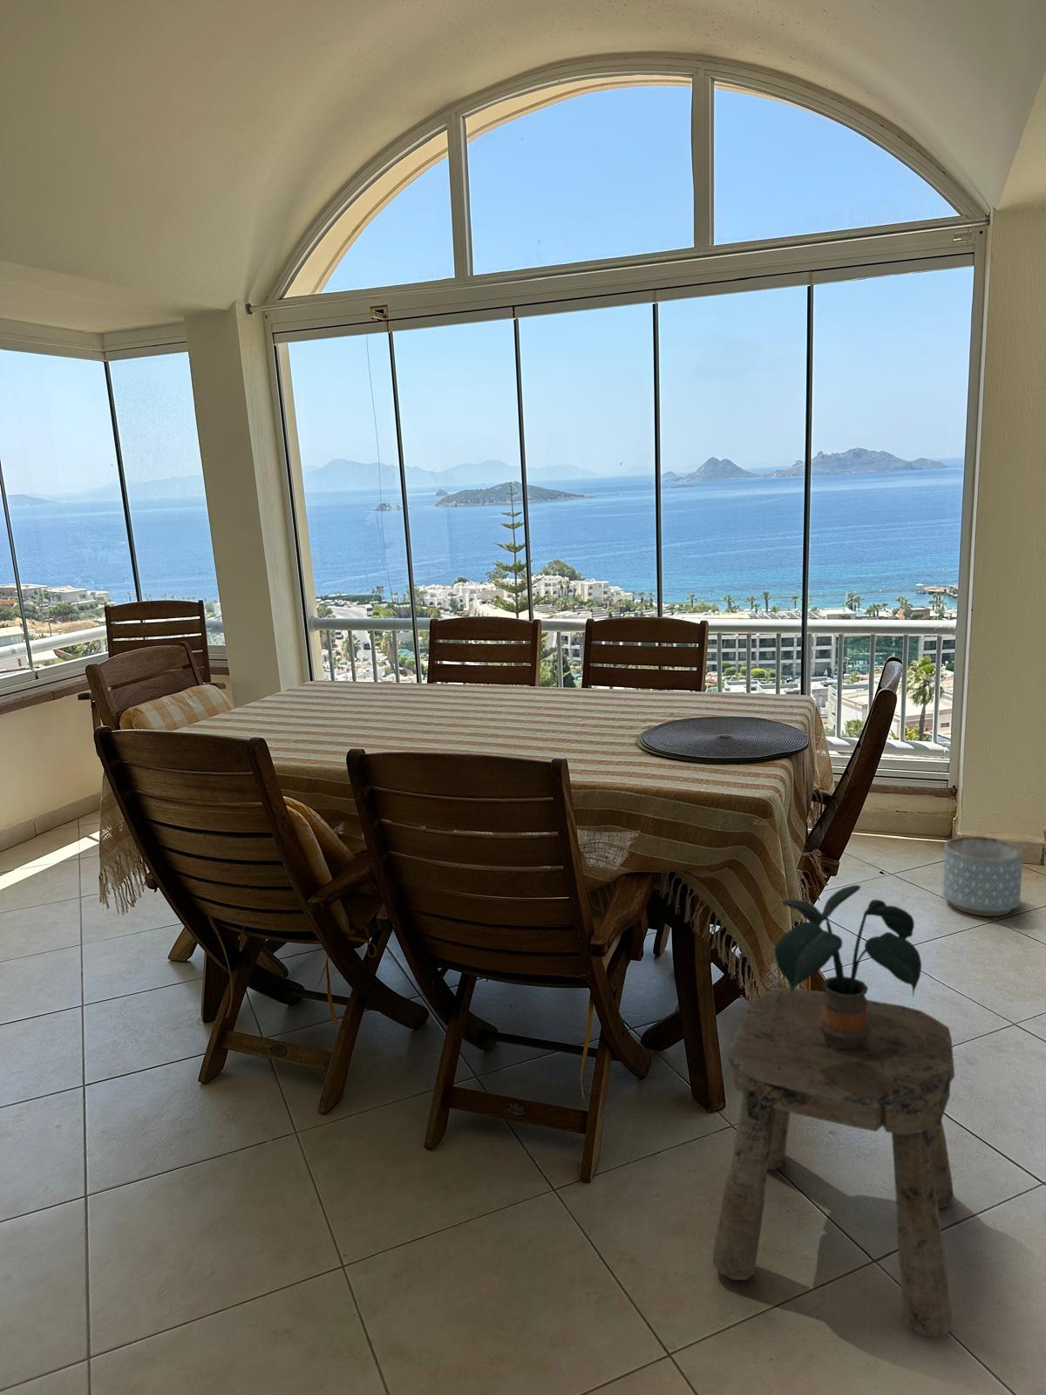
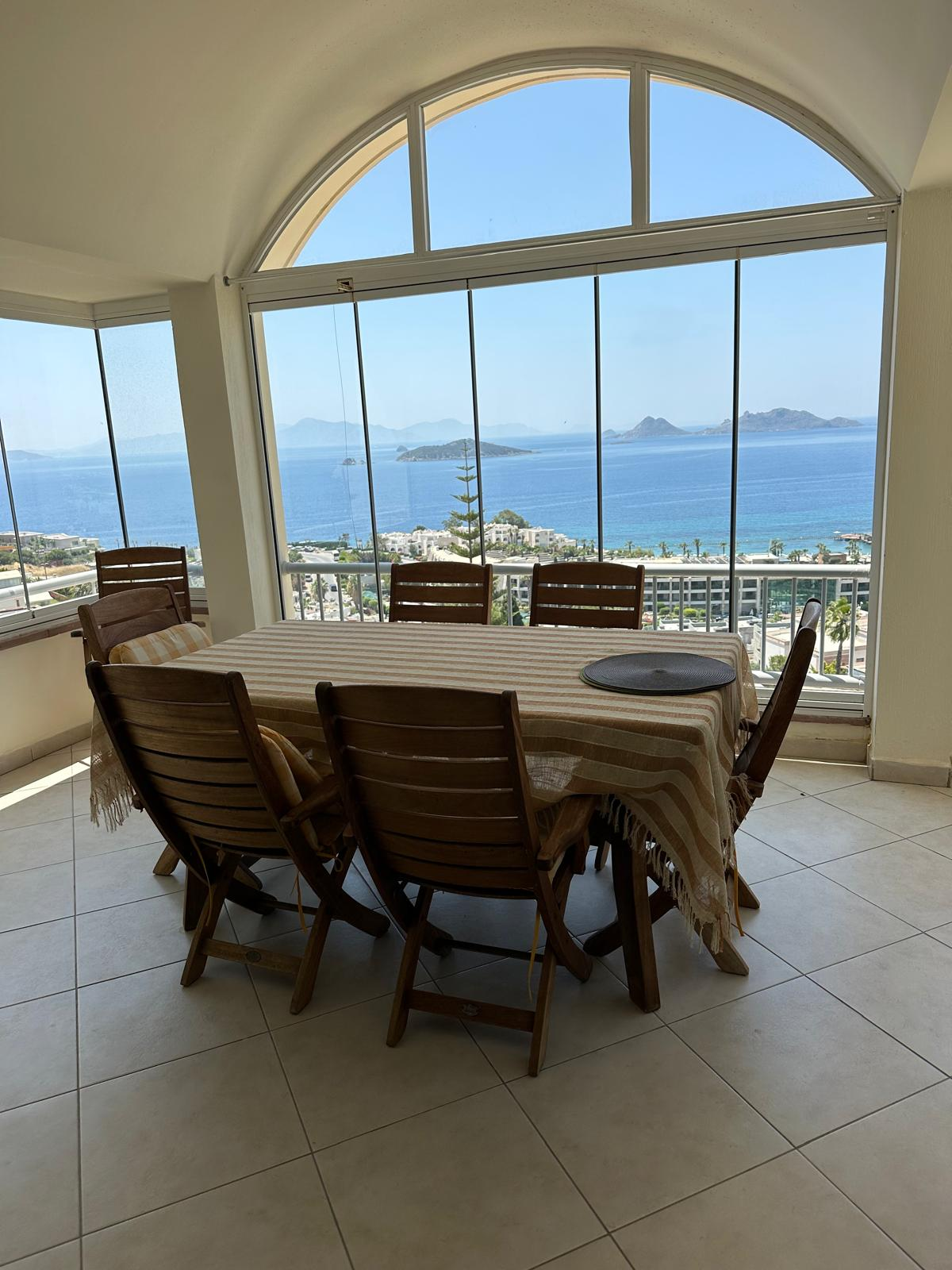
- potted plant [774,884,922,1049]
- stool [712,987,955,1337]
- planter [943,835,1023,917]
